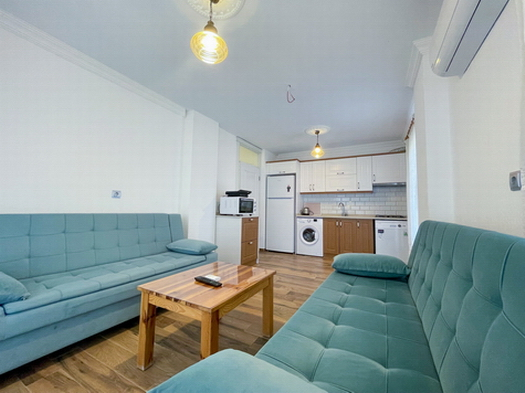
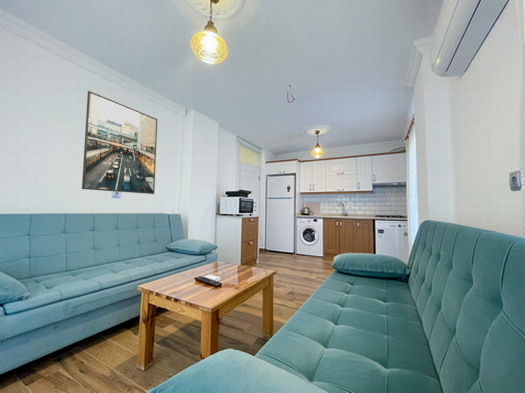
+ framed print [81,90,158,195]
